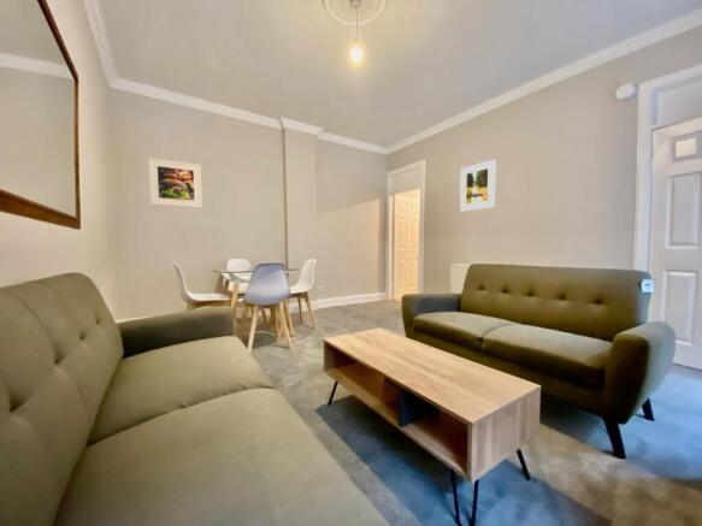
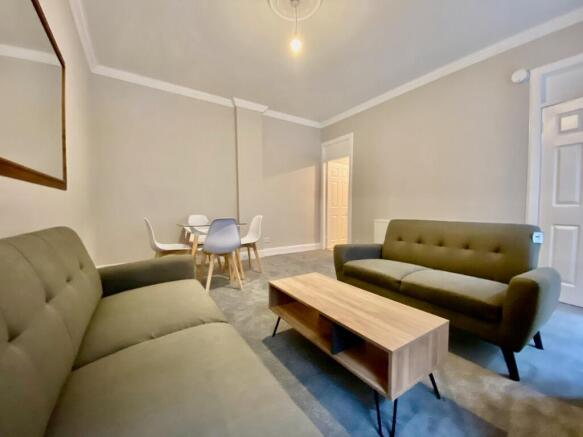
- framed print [460,159,496,213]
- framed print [147,156,203,209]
